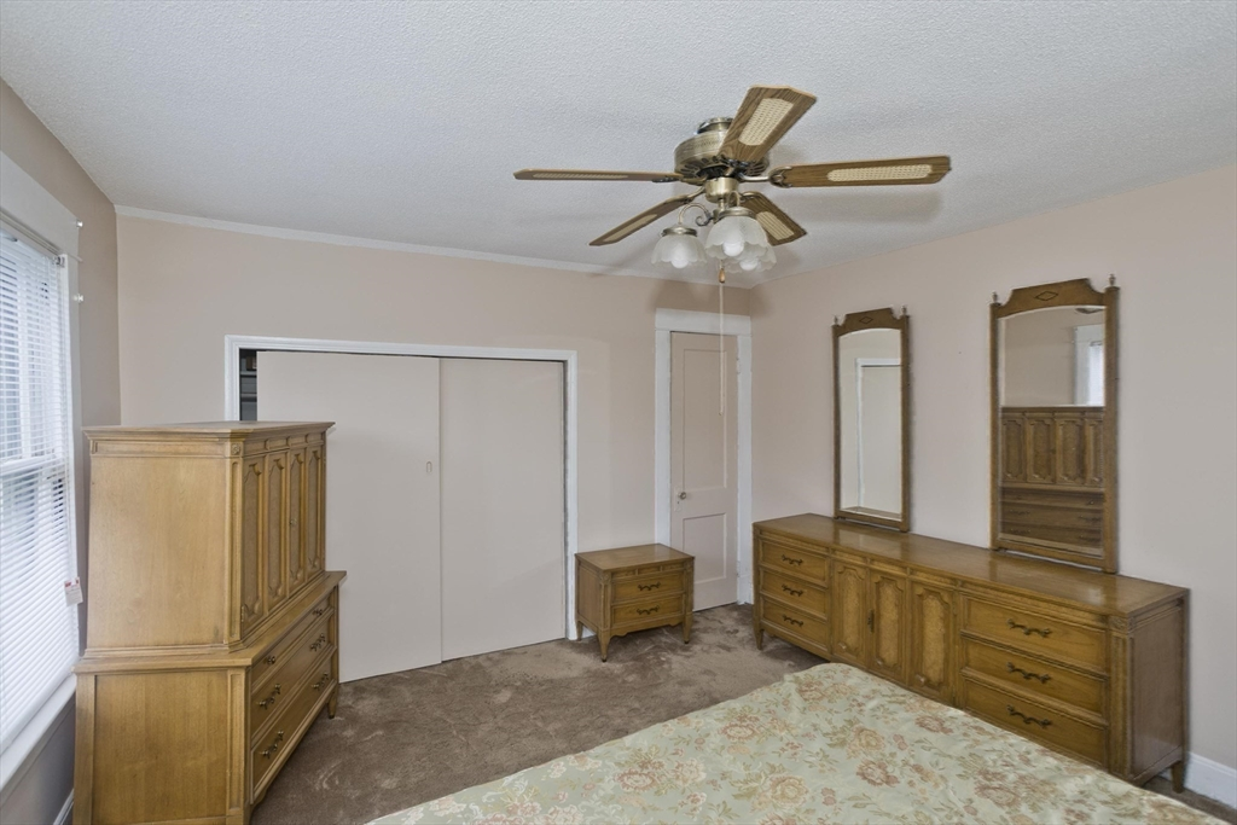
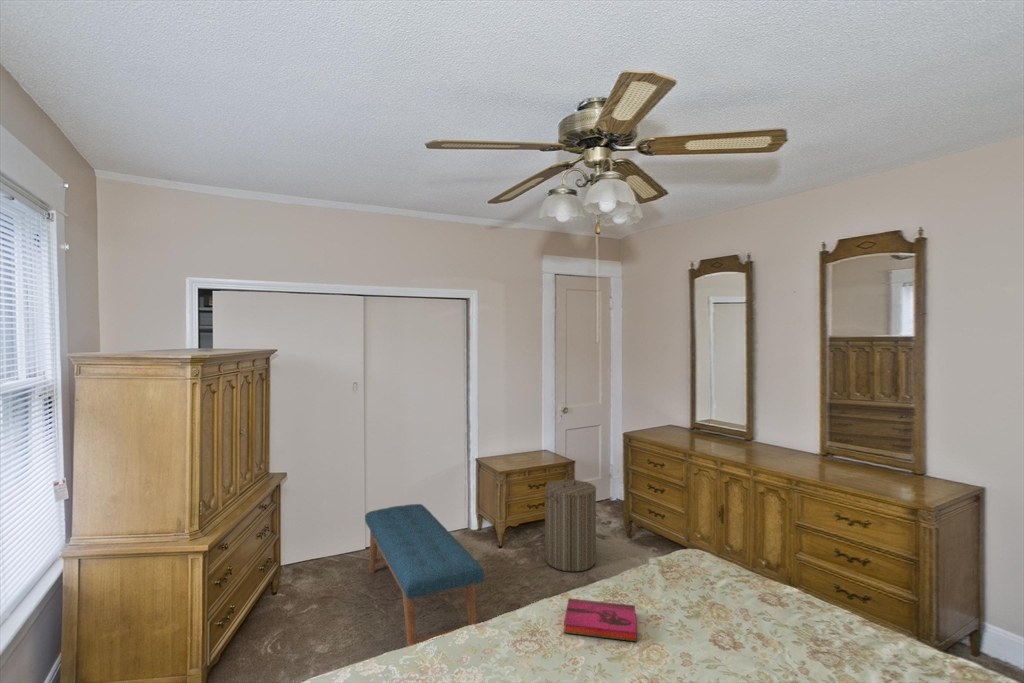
+ laundry hamper [543,474,597,573]
+ bench [364,503,485,647]
+ hardback book [563,597,638,642]
